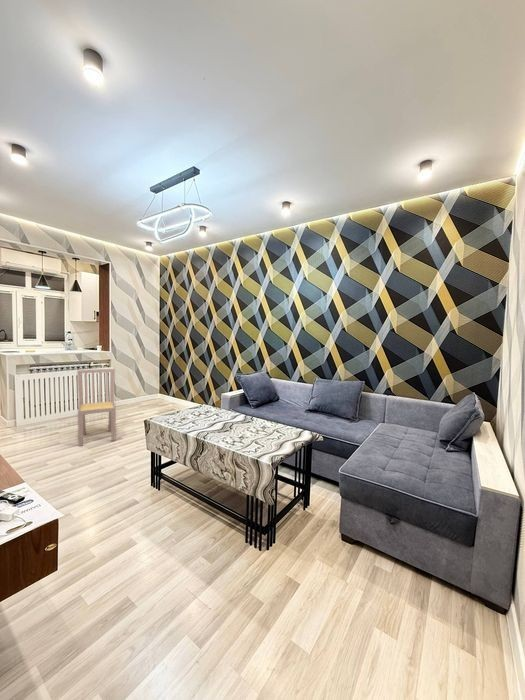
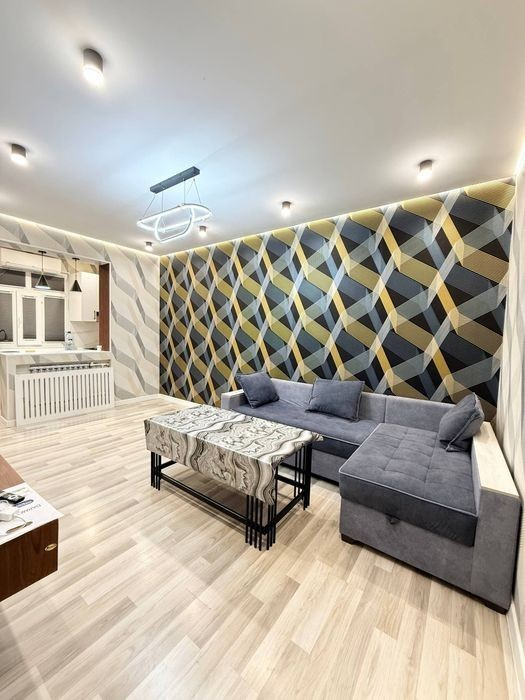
- dining chair [76,368,117,447]
